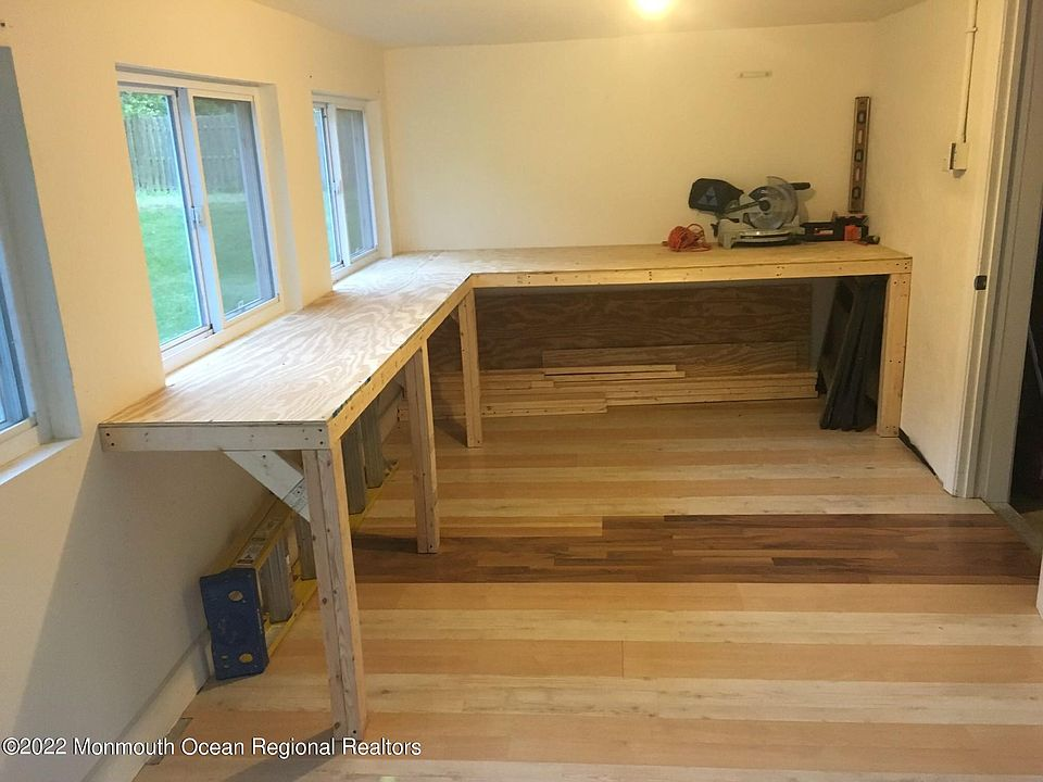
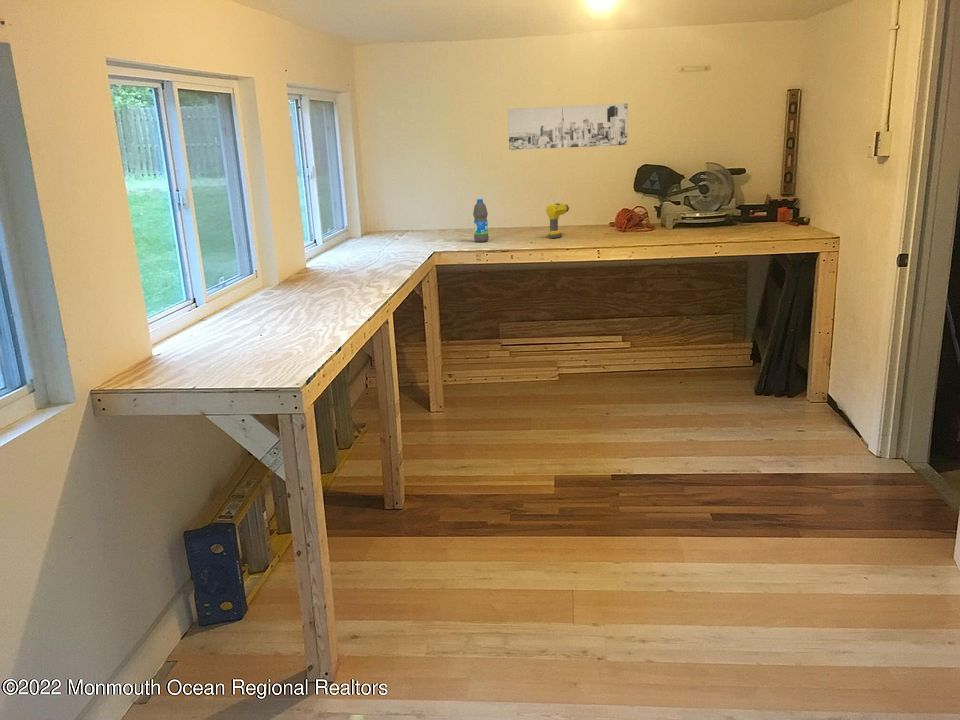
+ power drill [545,202,570,239]
+ wall art [507,102,629,151]
+ water bottle [472,198,490,243]
